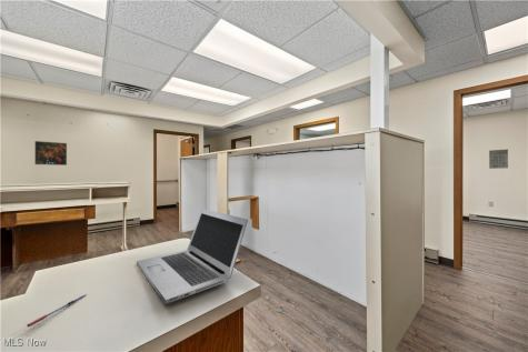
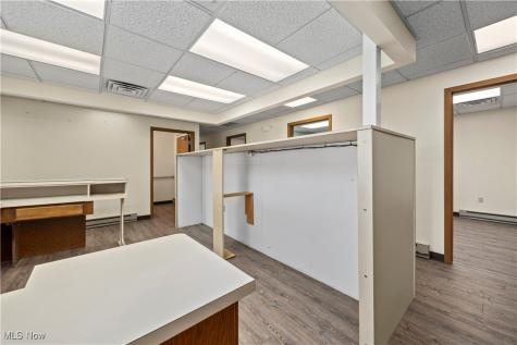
- calendar [488,149,509,170]
- laptop [136,208,249,305]
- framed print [34,140,68,167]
- pen [26,293,88,328]
